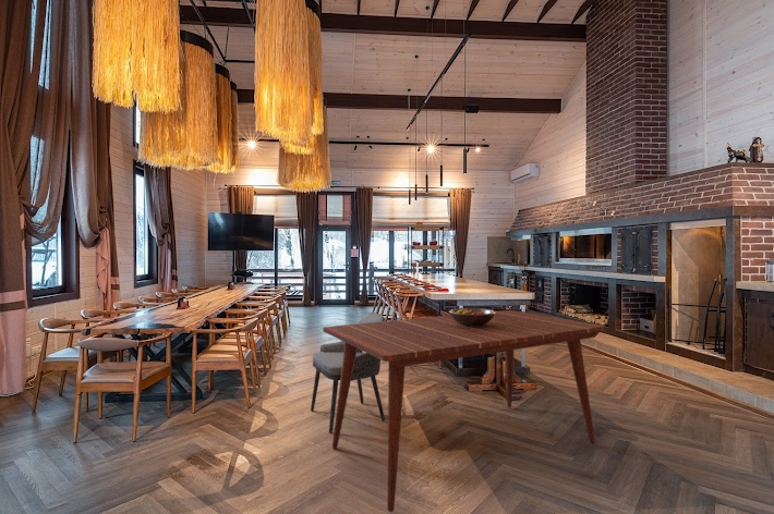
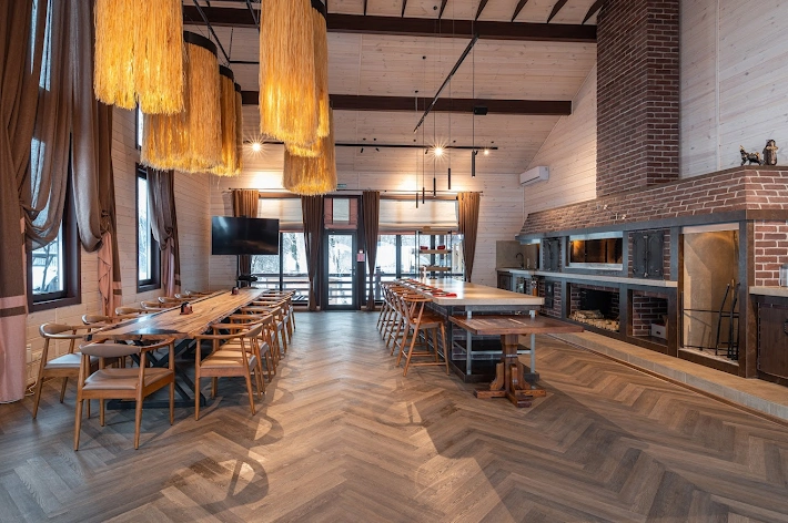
- fruit bowl [448,307,496,326]
- dining chair [310,311,386,435]
- dining table [322,309,607,513]
